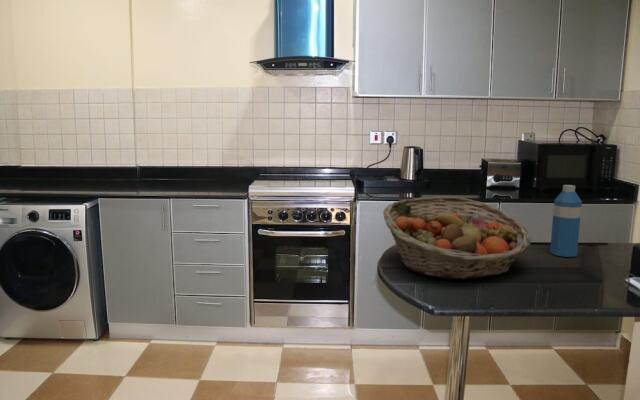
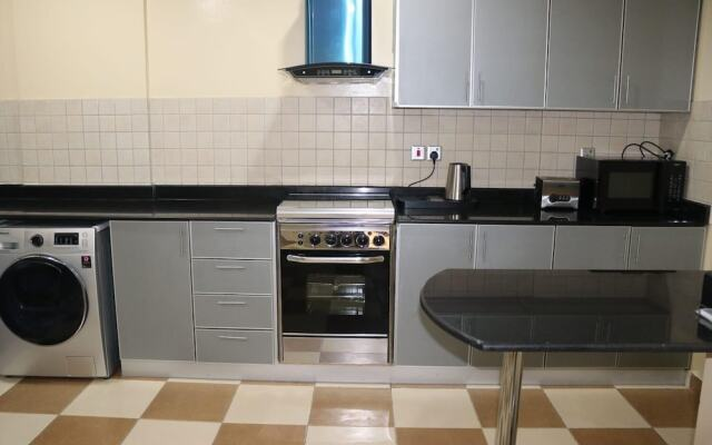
- water bottle [549,184,583,258]
- fruit basket [382,195,532,280]
